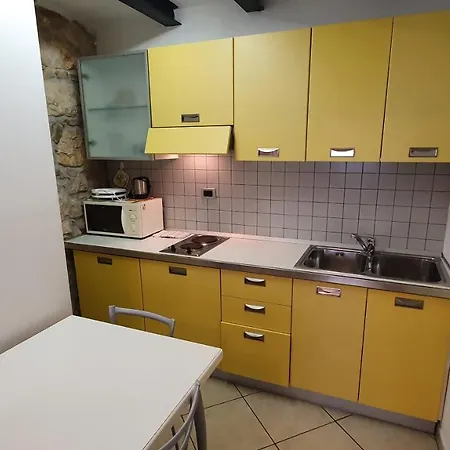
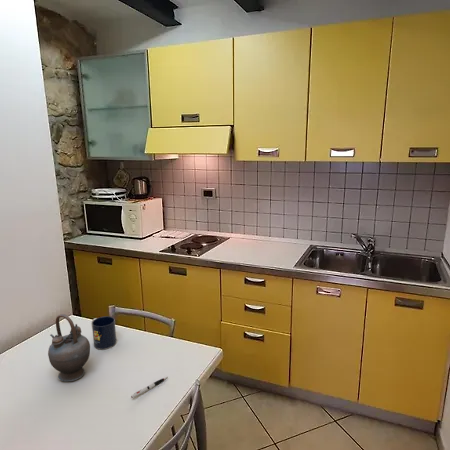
+ teapot [47,313,91,382]
+ mug [90,315,117,350]
+ pen [130,376,168,399]
